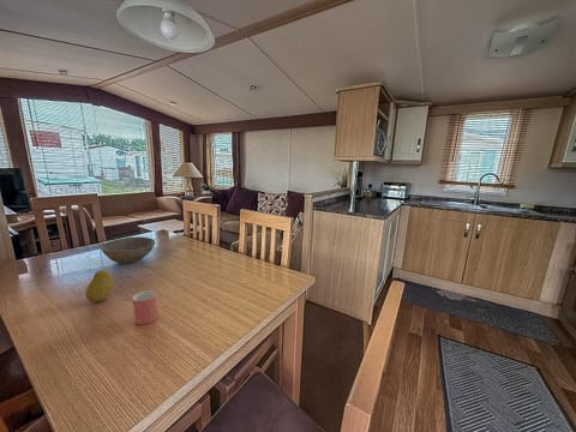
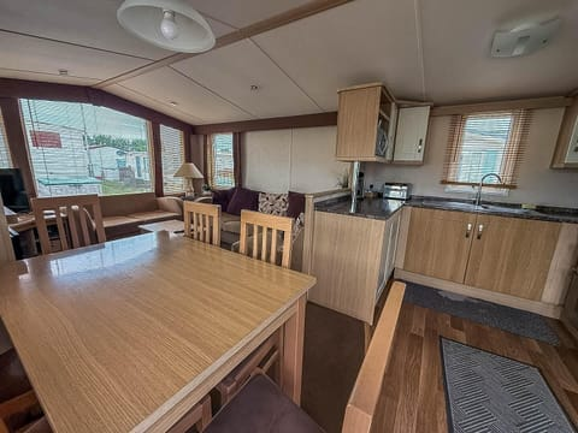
- cup [132,289,158,325]
- bowl [98,235,156,265]
- fruit [85,269,114,302]
